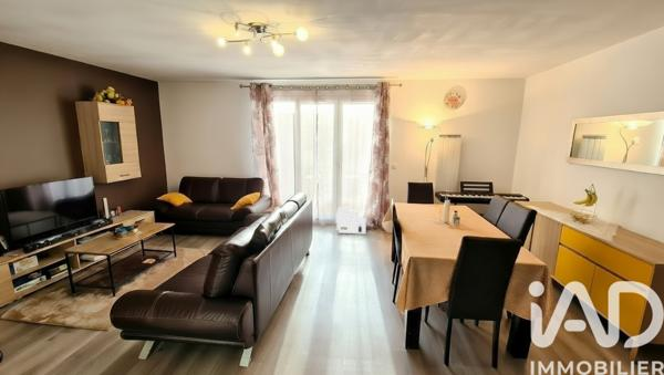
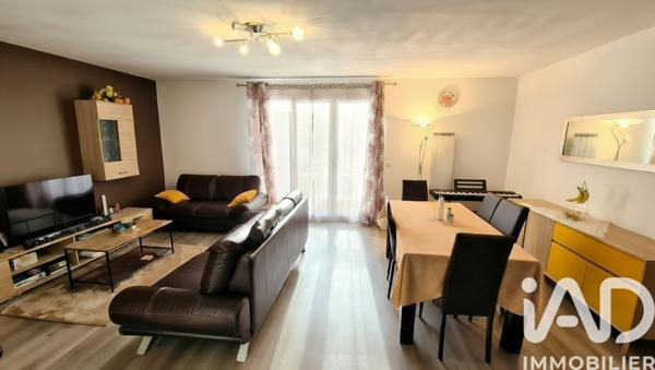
- architectural model [335,207,366,235]
